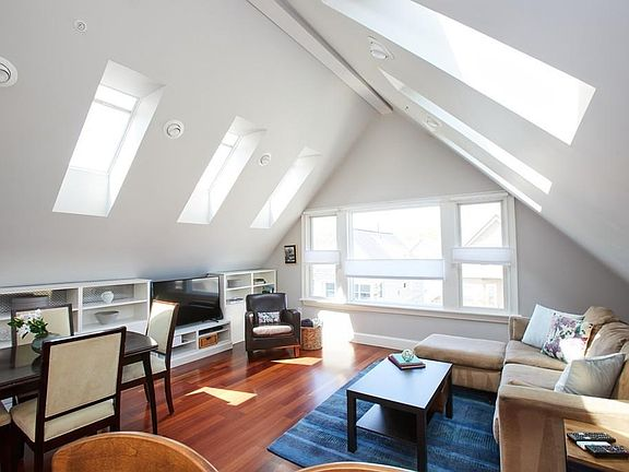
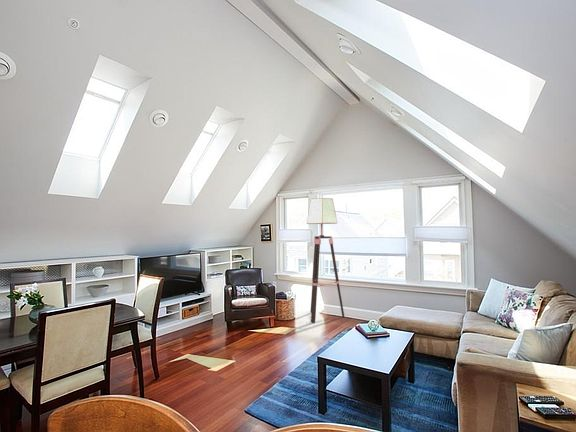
+ floor lamp [306,197,346,324]
